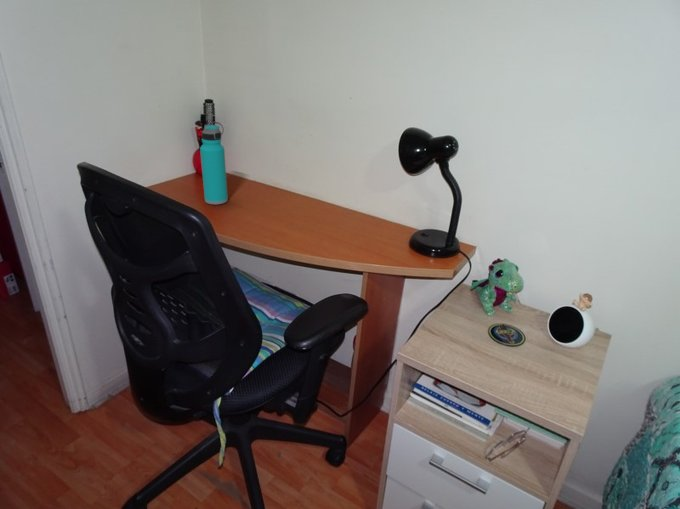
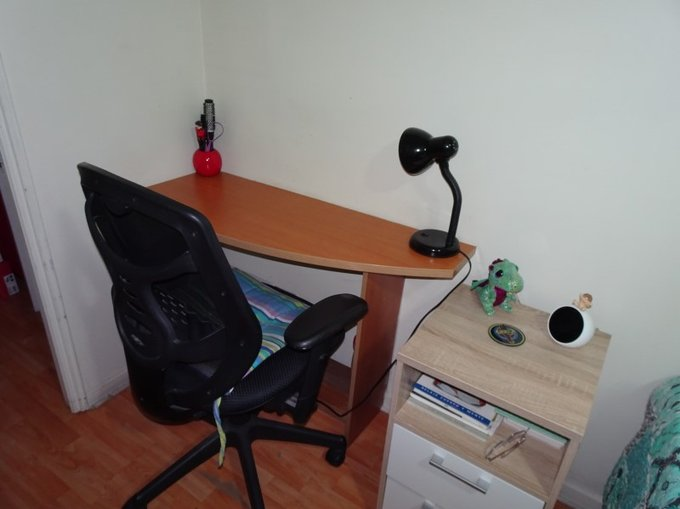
- water bottle [199,123,229,205]
